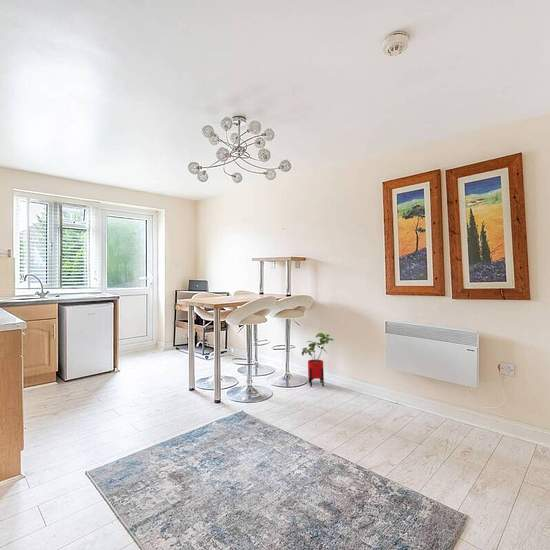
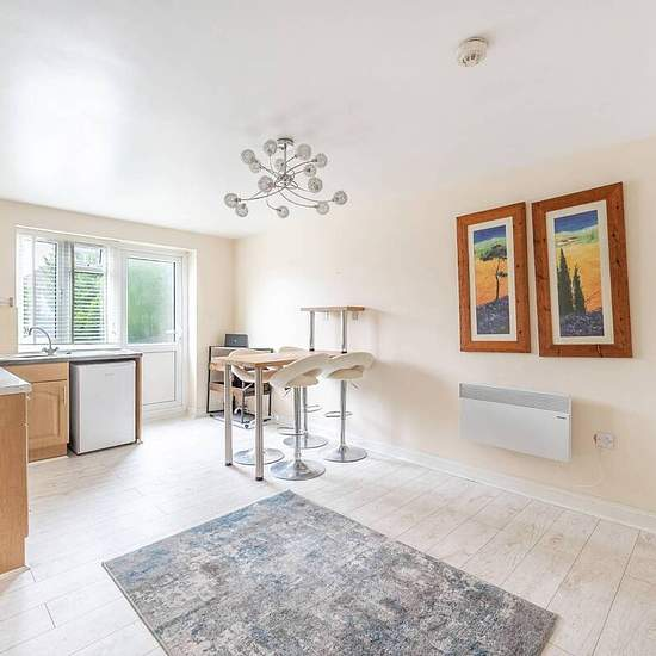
- house plant [301,332,334,388]
